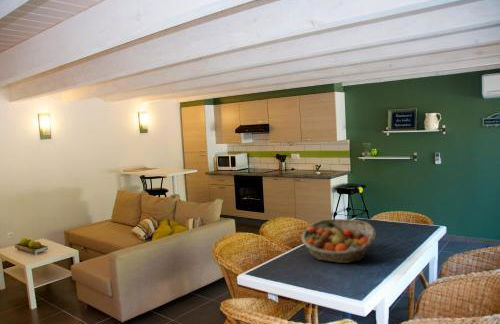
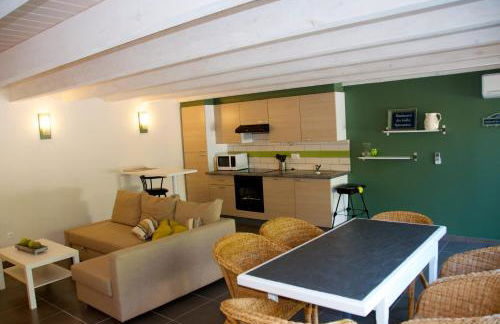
- fruit basket [300,218,377,264]
